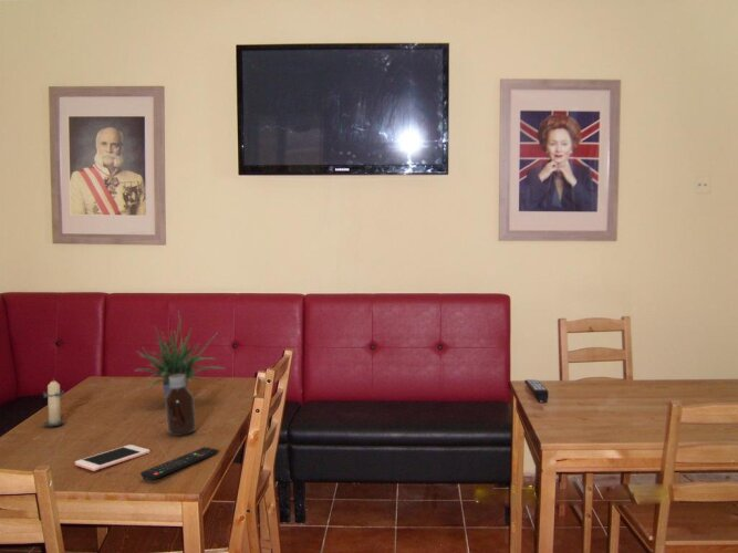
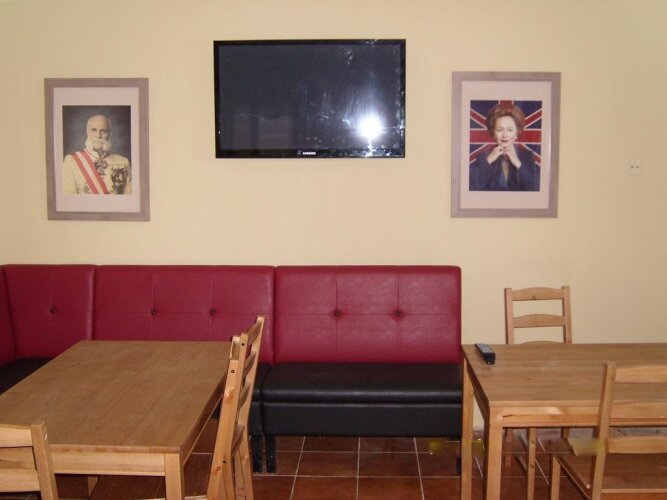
- bottle [164,374,197,437]
- potted plant [133,311,226,398]
- remote control [139,446,219,481]
- candle [42,377,65,427]
- cell phone [74,444,150,472]
